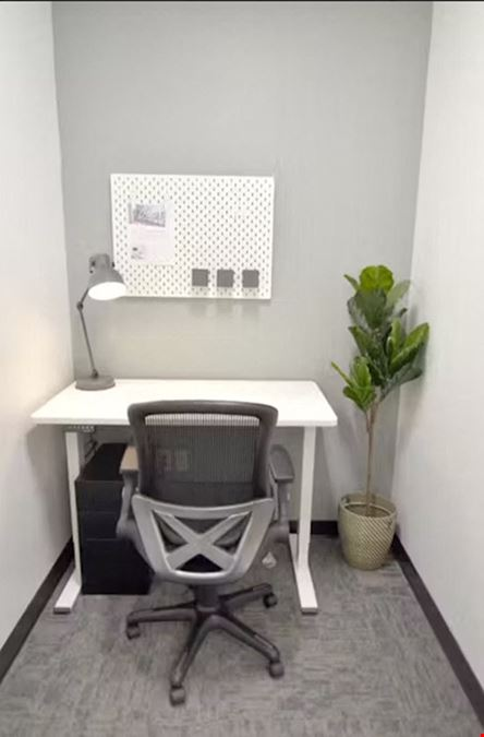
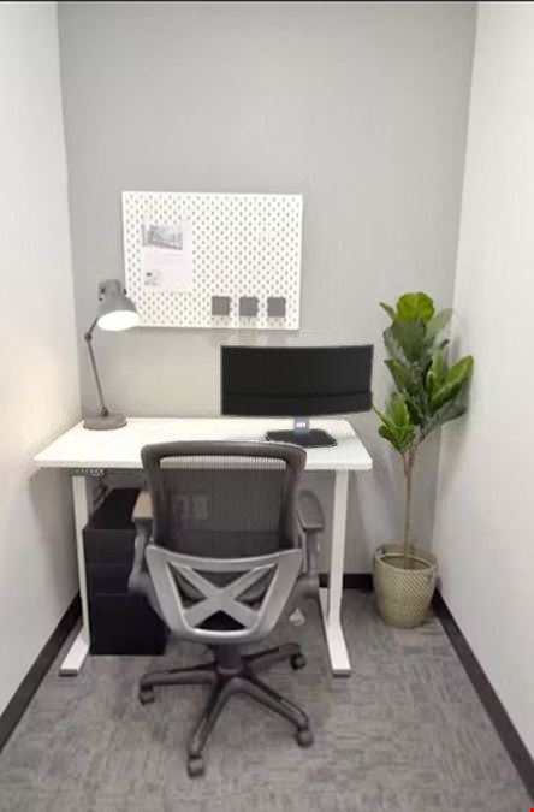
+ computer monitor [219,343,375,450]
